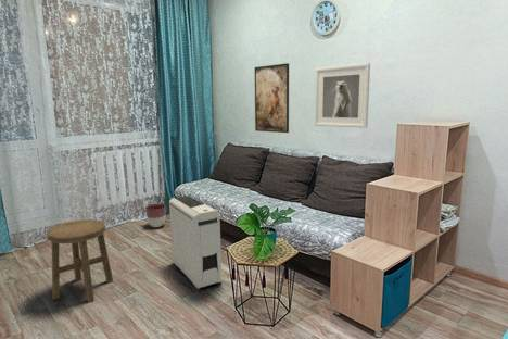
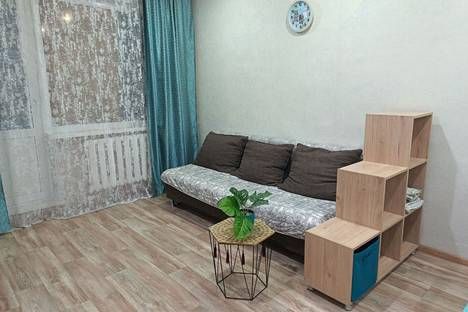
- planter [144,203,166,228]
- air purifier [168,194,223,290]
- stool [47,218,114,303]
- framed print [254,62,290,134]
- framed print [314,62,371,129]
